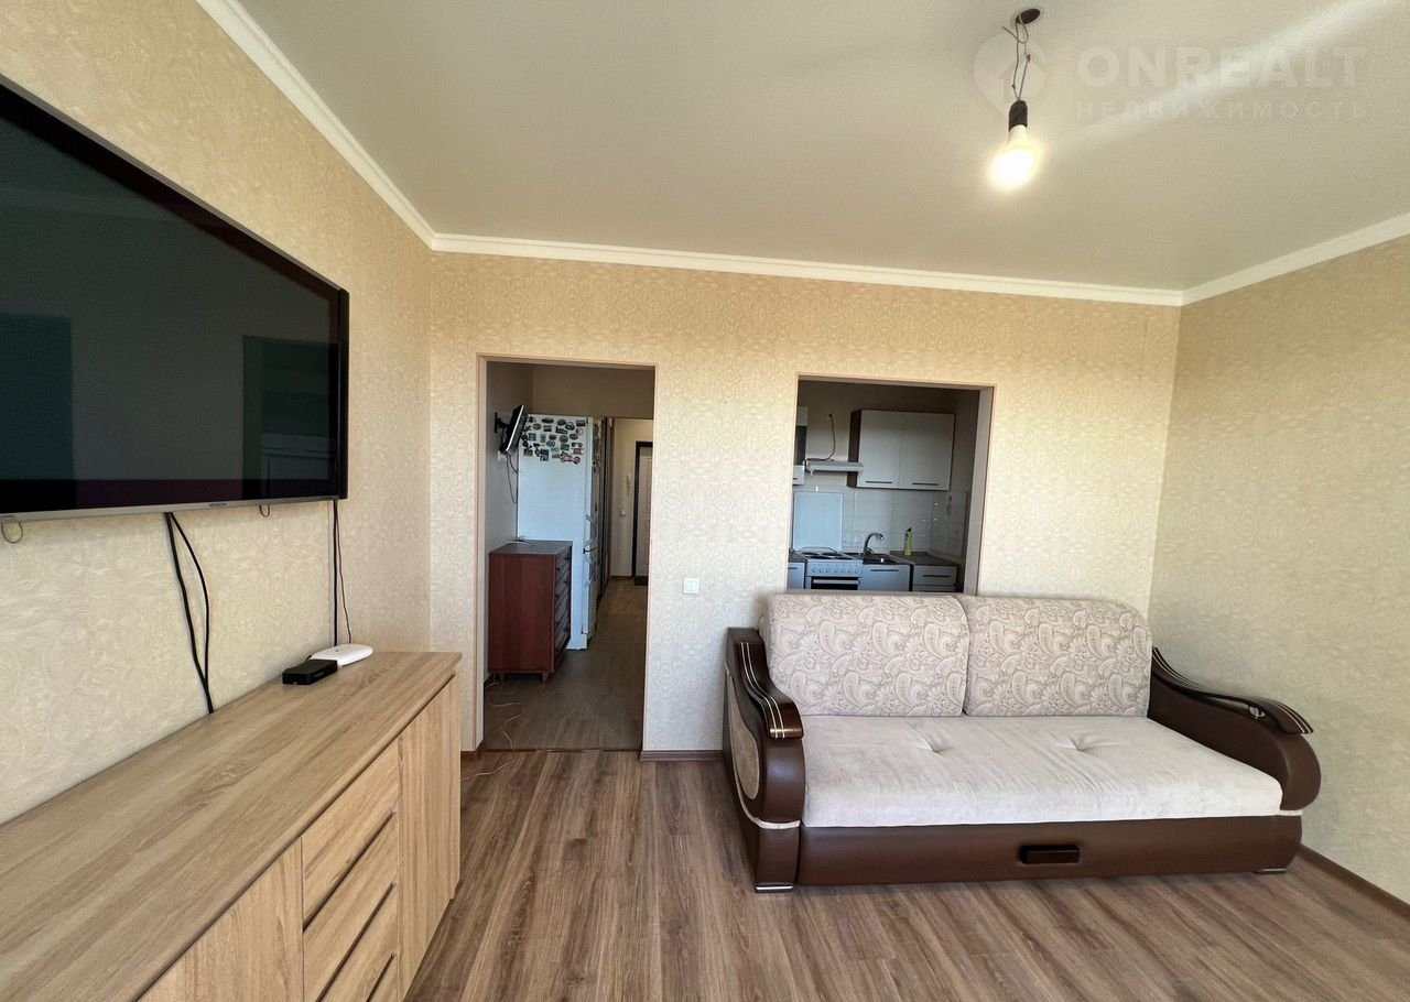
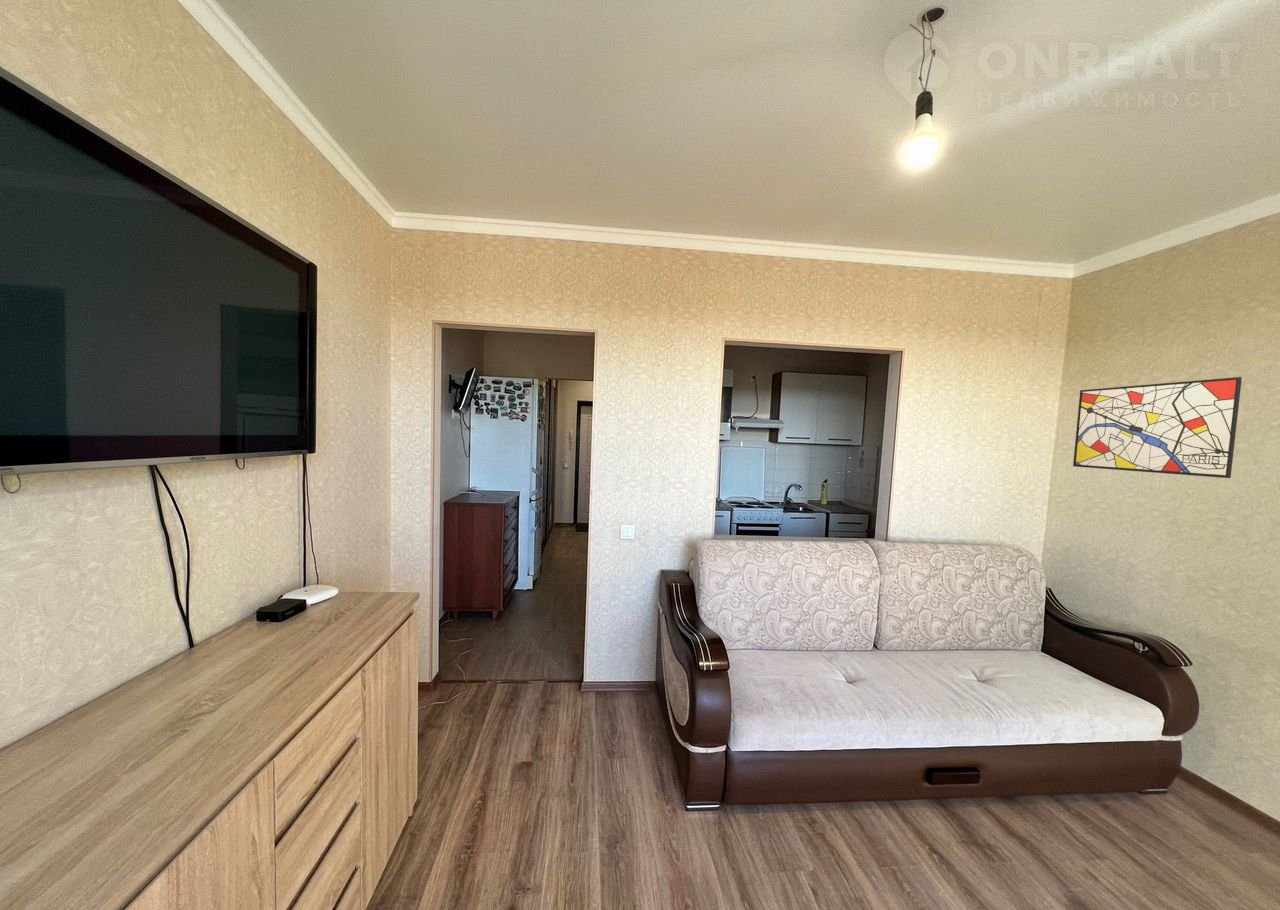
+ wall art [1072,376,1243,479]
